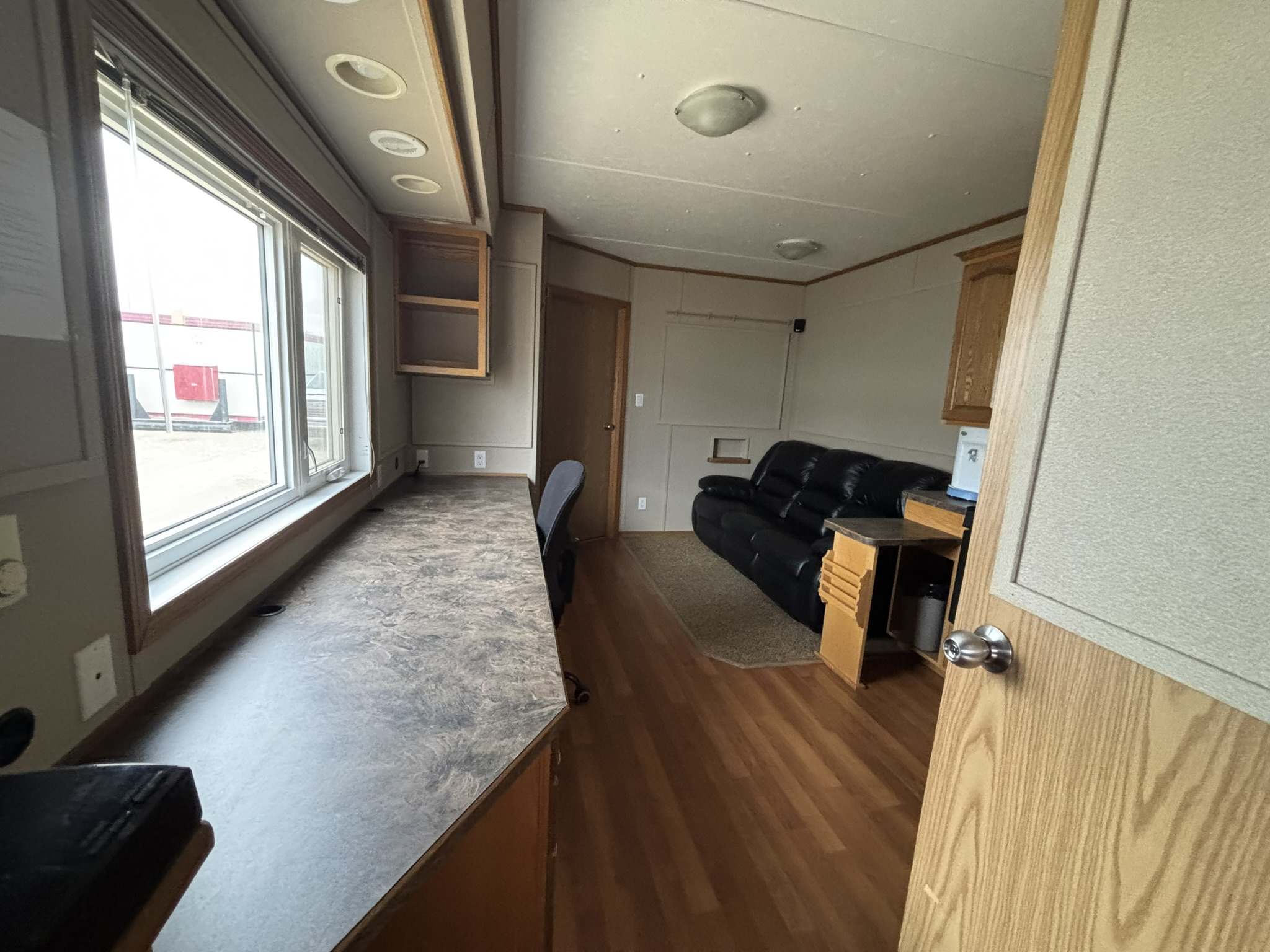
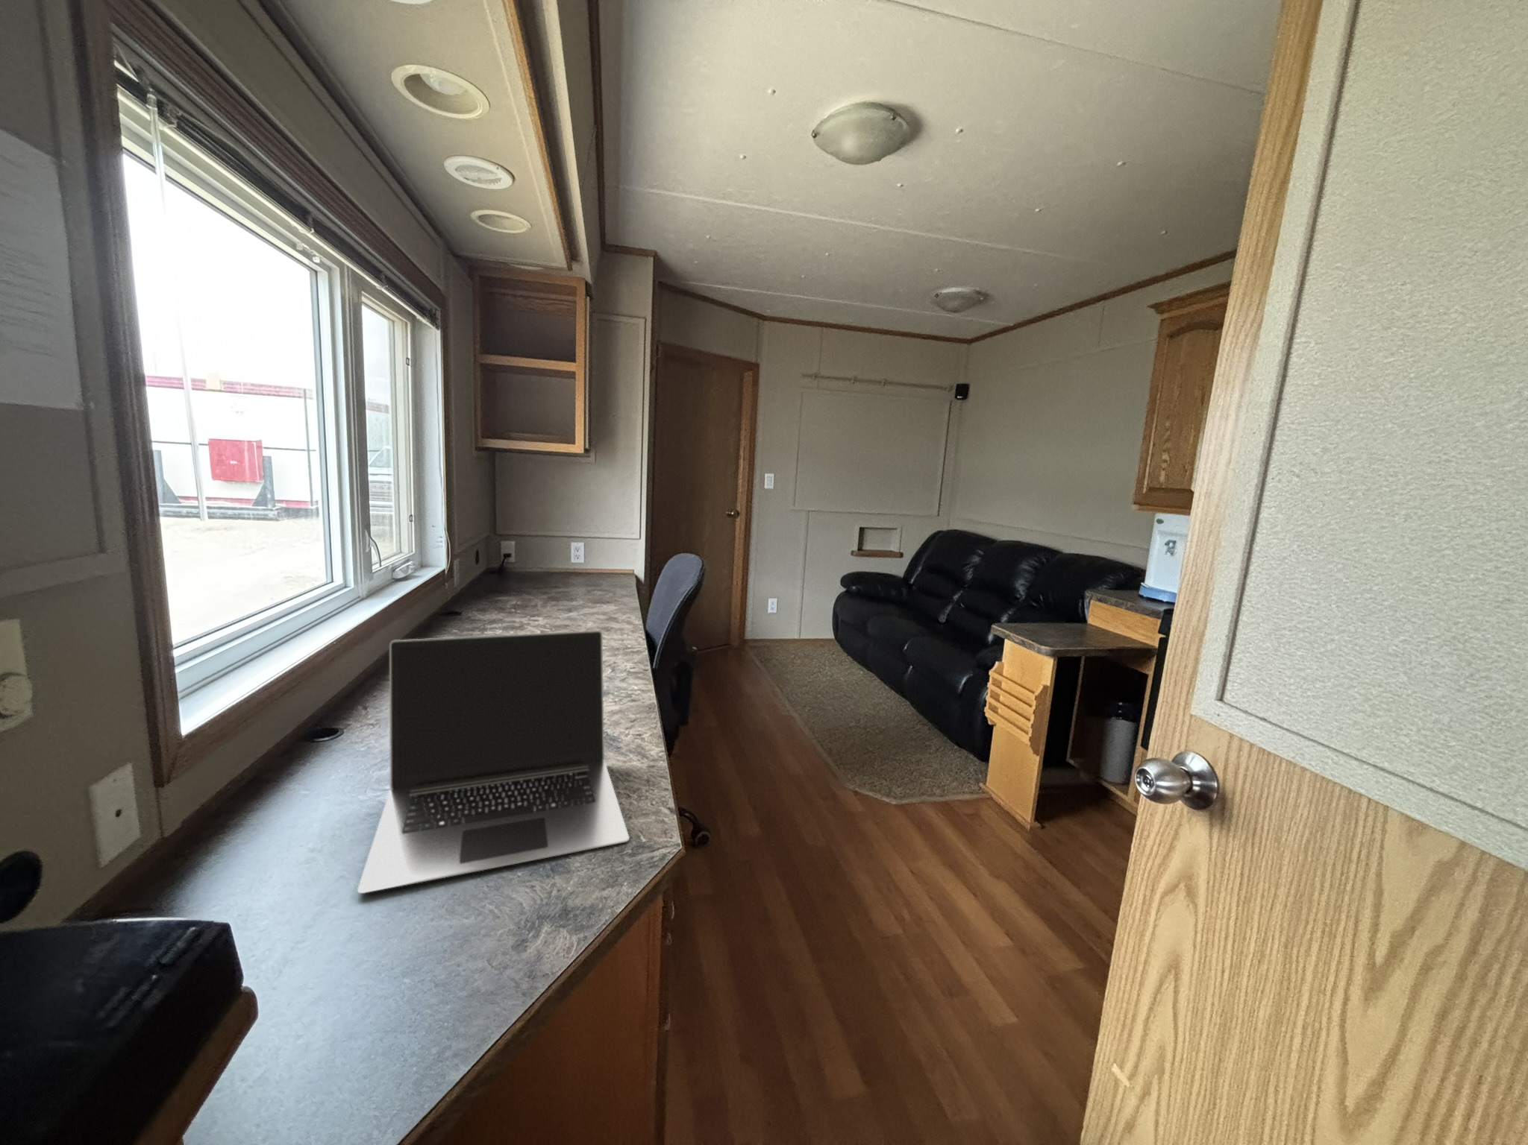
+ laptop [356,630,629,895]
